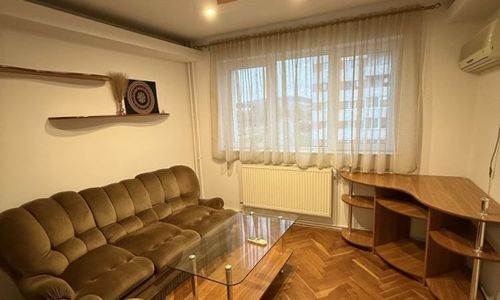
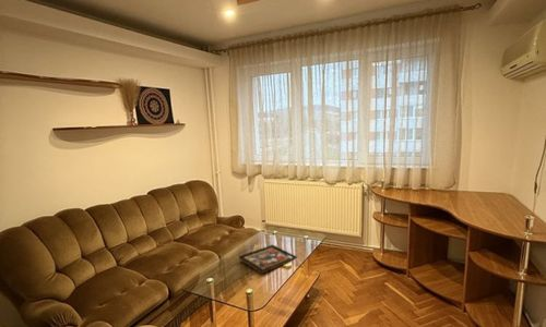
+ decorative tray [238,244,298,275]
